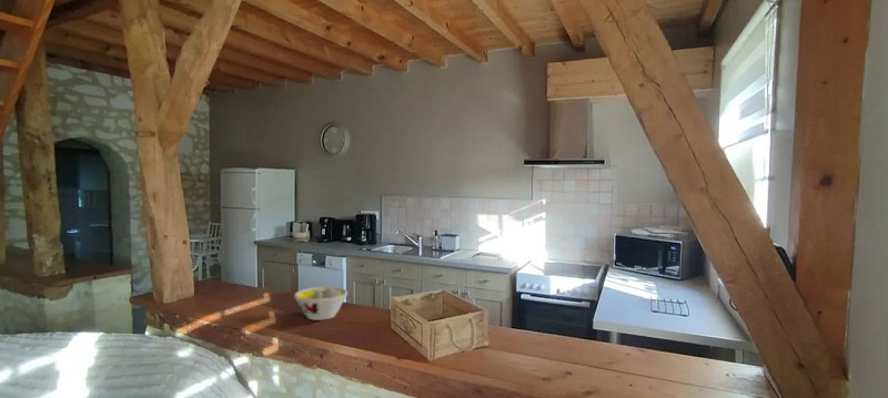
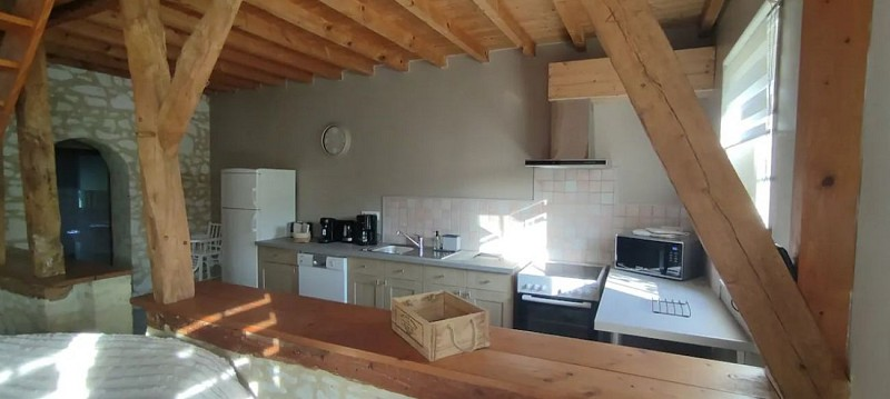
- bowl [293,286,349,322]
